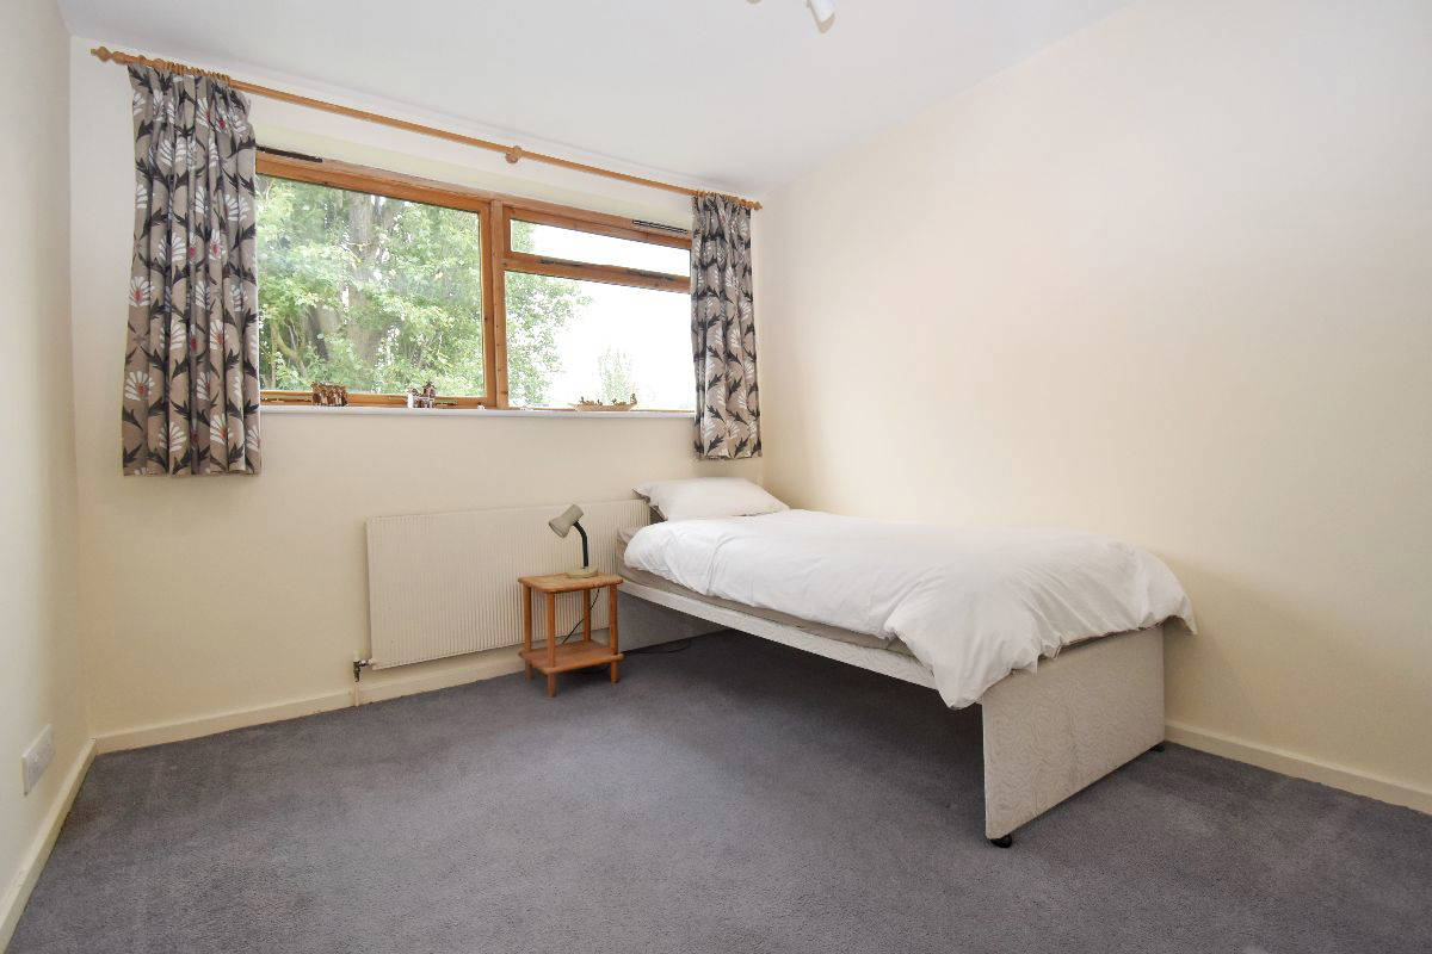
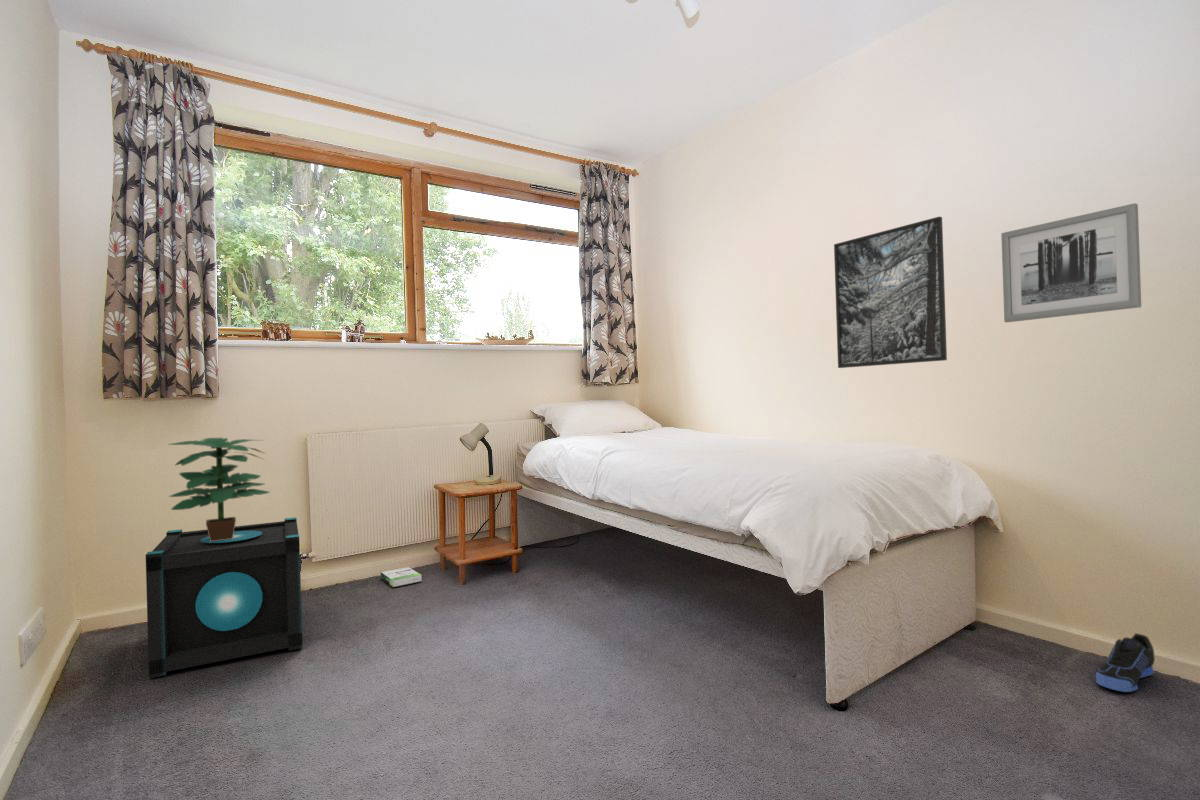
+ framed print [833,215,948,369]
+ speaker [145,516,304,679]
+ sneaker [1095,632,1156,693]
+ box [380,566,422,588]
+ wall art [1000,202,1142,323]
+ potted plant [166,437,271,542]
